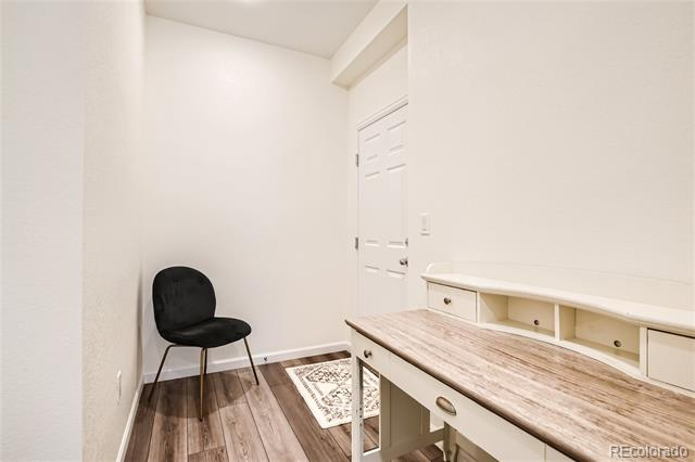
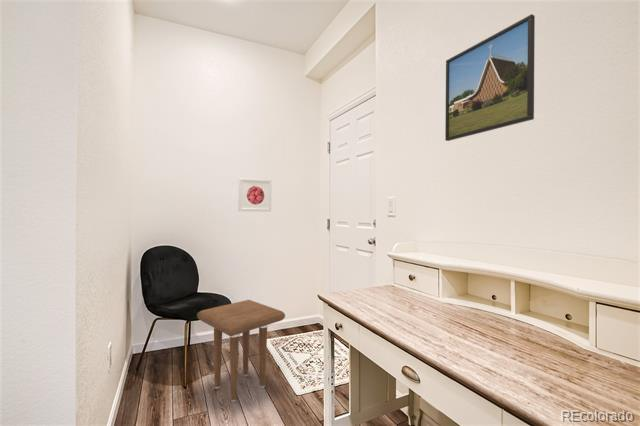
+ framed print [444,13,536,142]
+ side table [196,299,286,403]
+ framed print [238,177,272,213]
